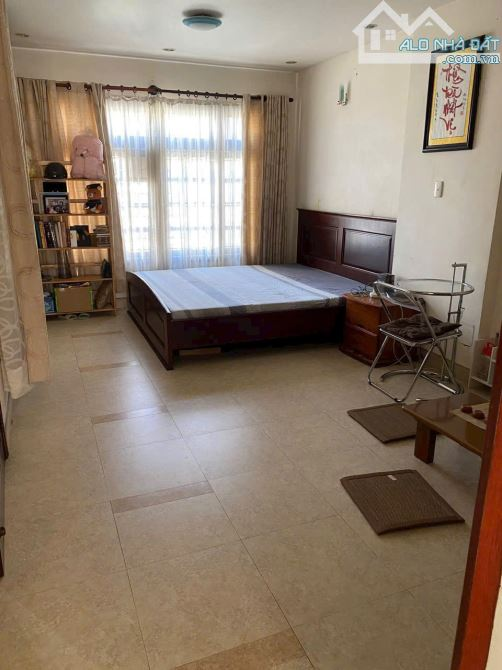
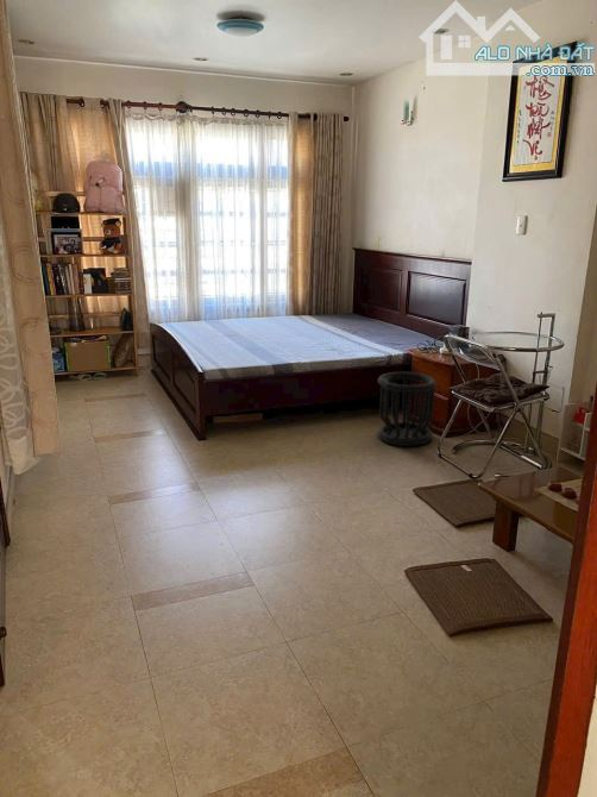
+ wastebasket [377,371,438,447]
